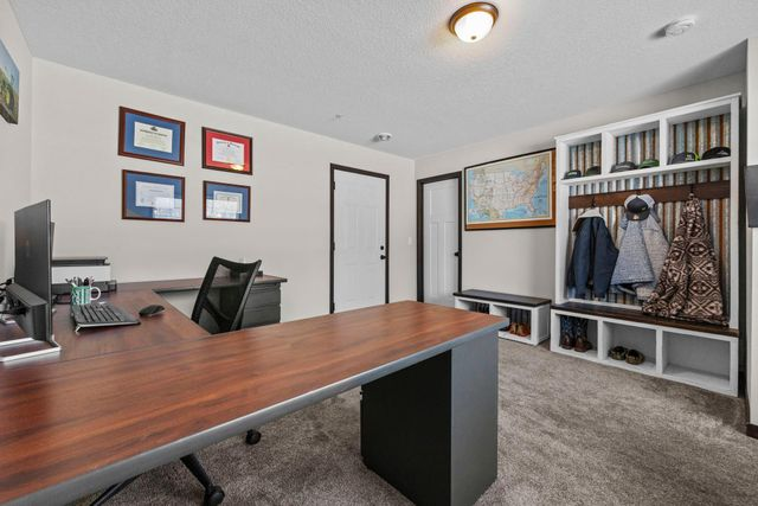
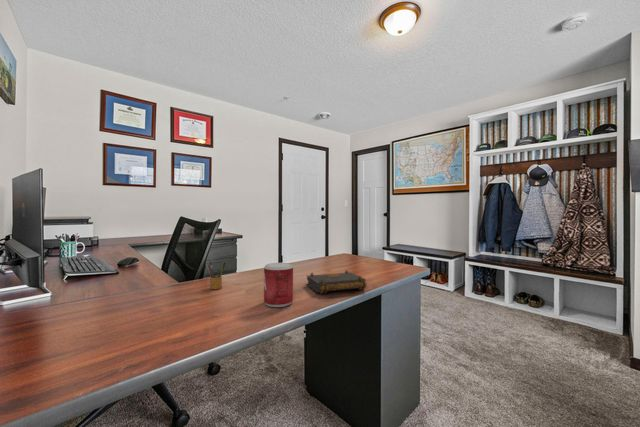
+ pencil box [205,260,227,290]
+ book [306,269,368,295]
+ beverage can [263,262,294,308]
